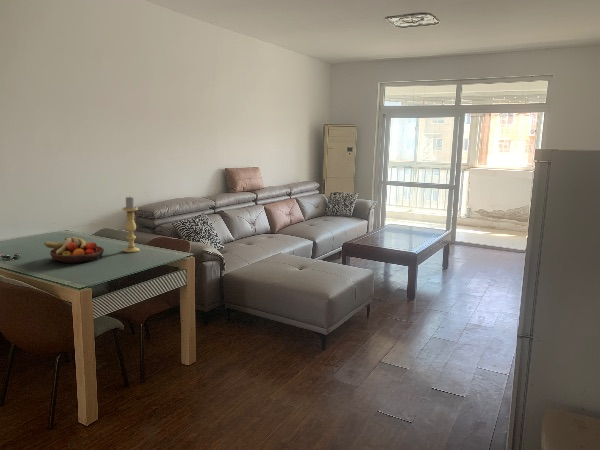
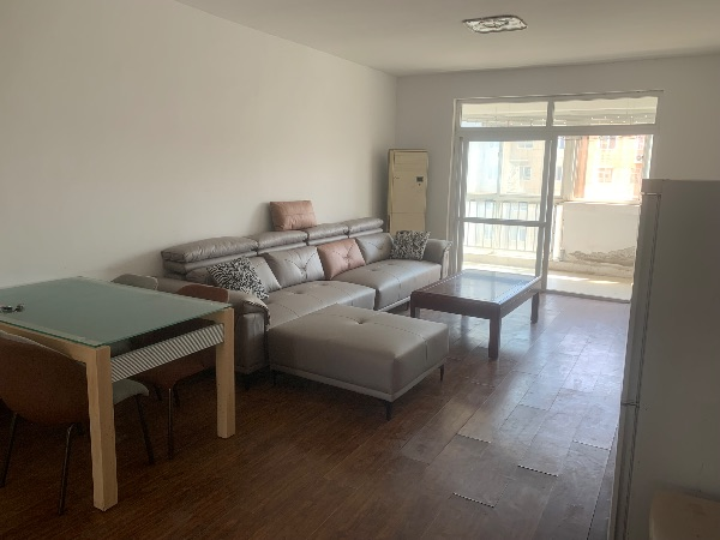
- fruit bowl [43,236,105,264]
- candle holder [122,196,140,253]
